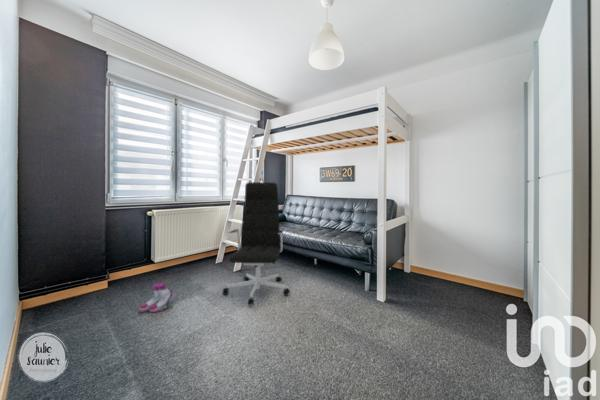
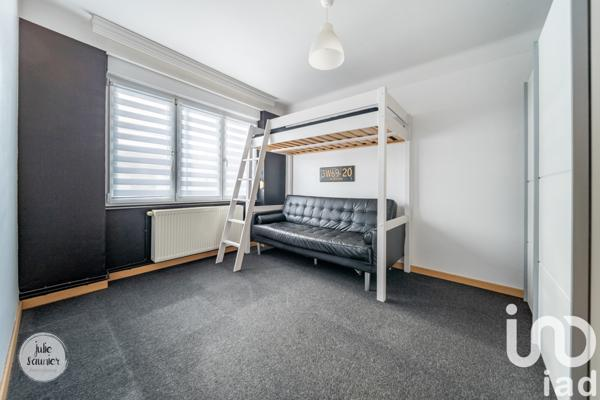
- boots [139,282,175,313]
- office chair [222,181,291,306]
